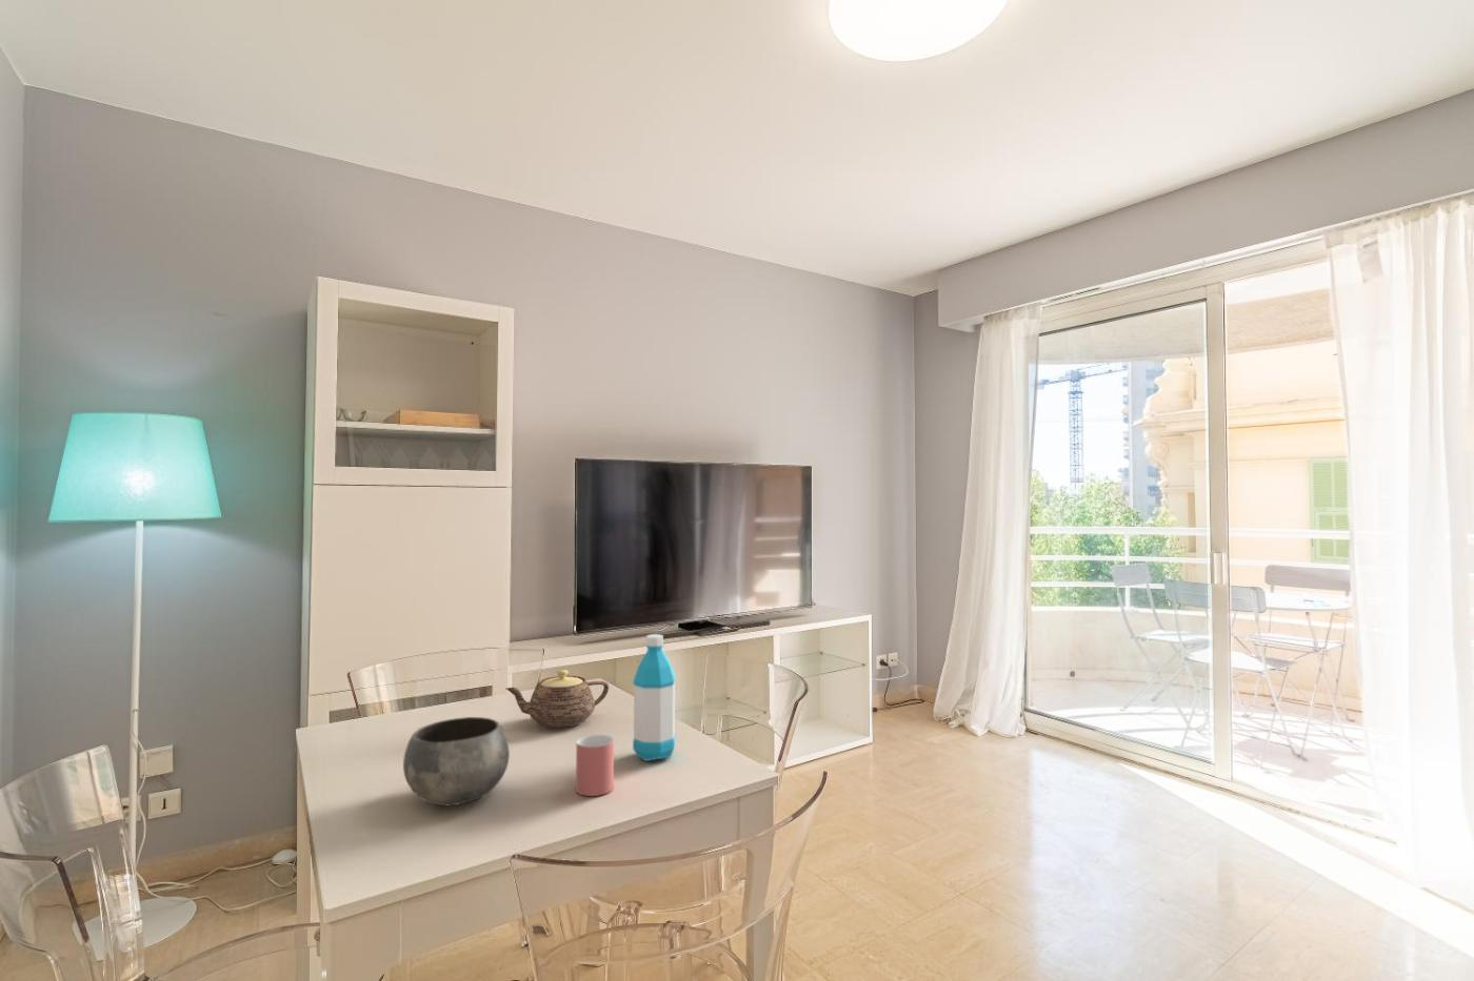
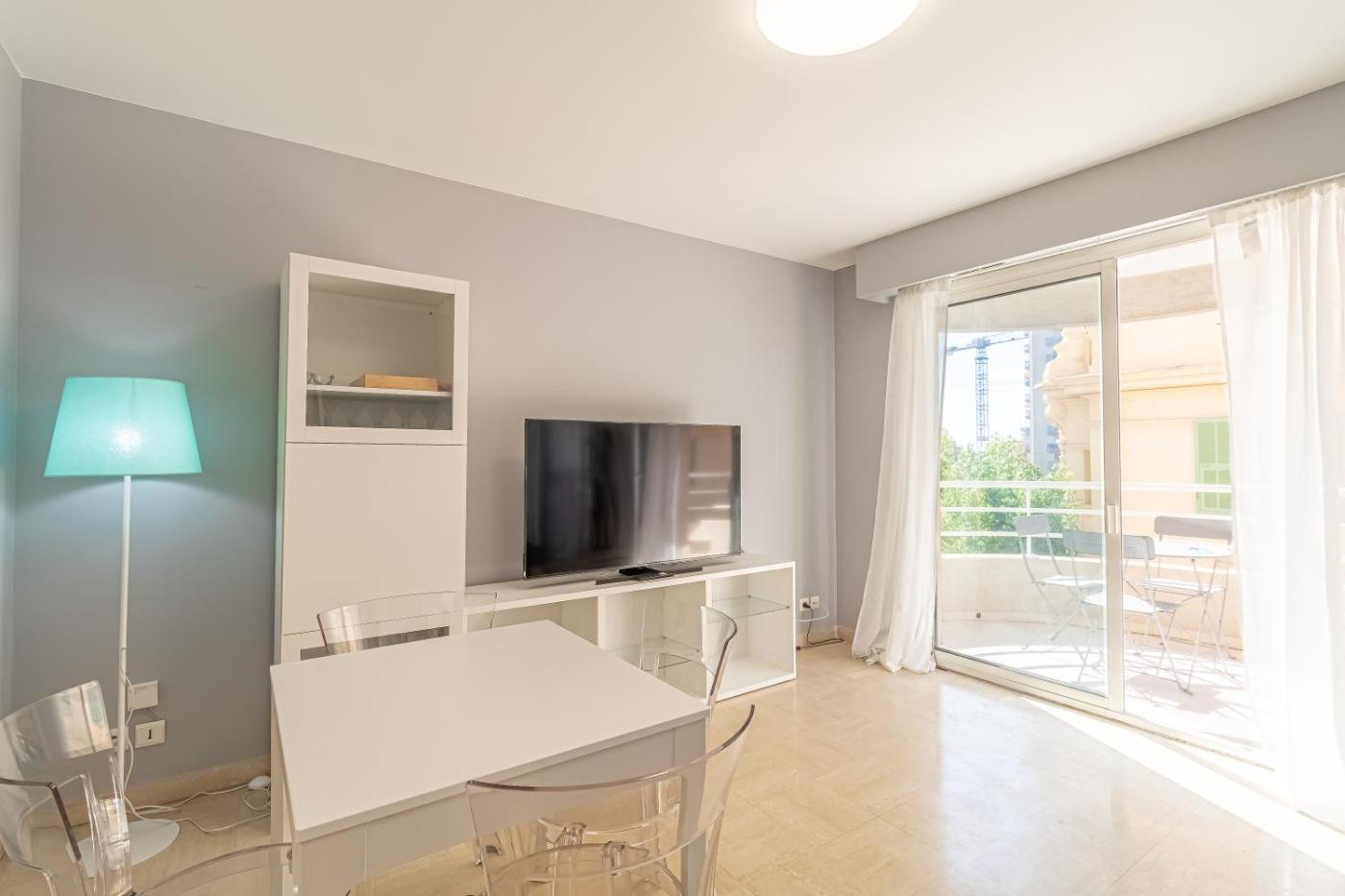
- water bottle [631,633,677,762]
- teapot [504,669,609,729]
- bowl [402,716,511,807]
- cup [575,734,615,797]
